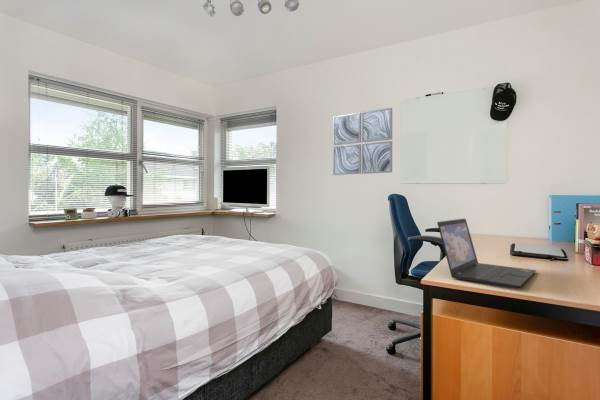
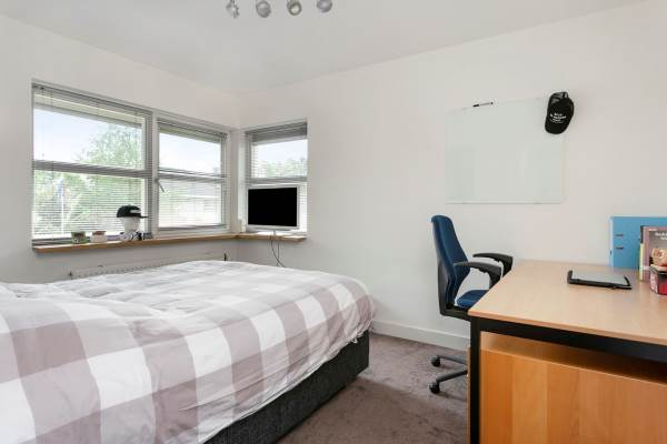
- wall art [332,107,393,176]
- laptop [436,218,537,289]
